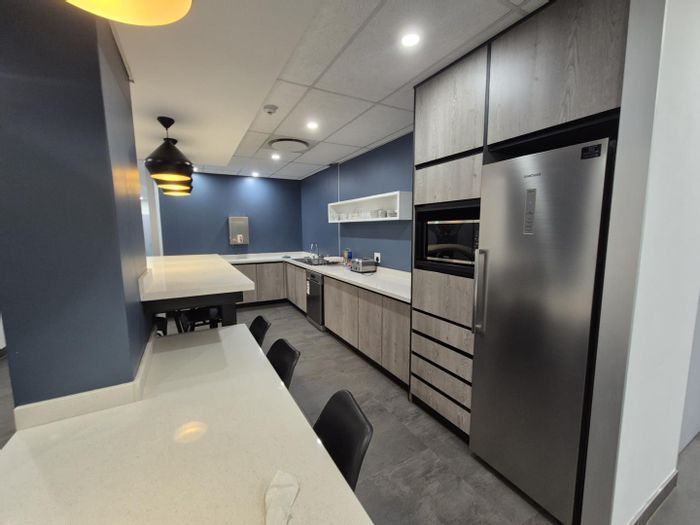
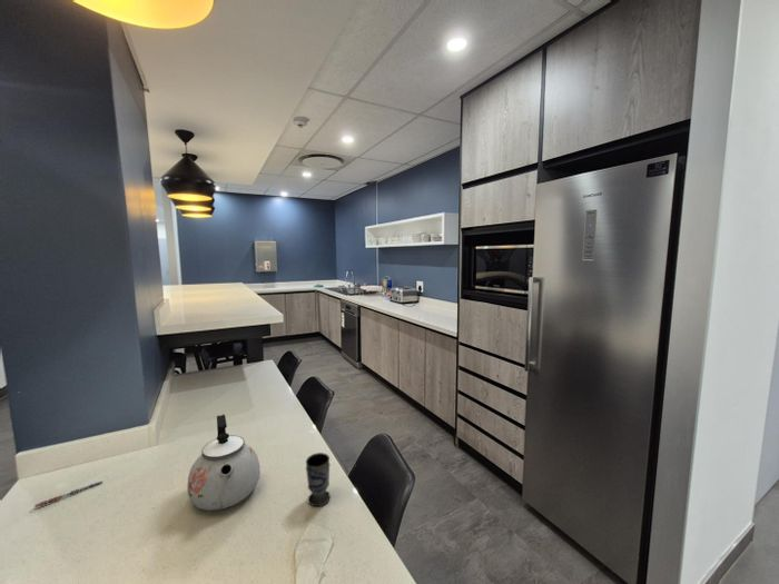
+ kettle [187,414,262,512]
+ cup [305,452,332,507]
+ pen [33,479,103,508]
